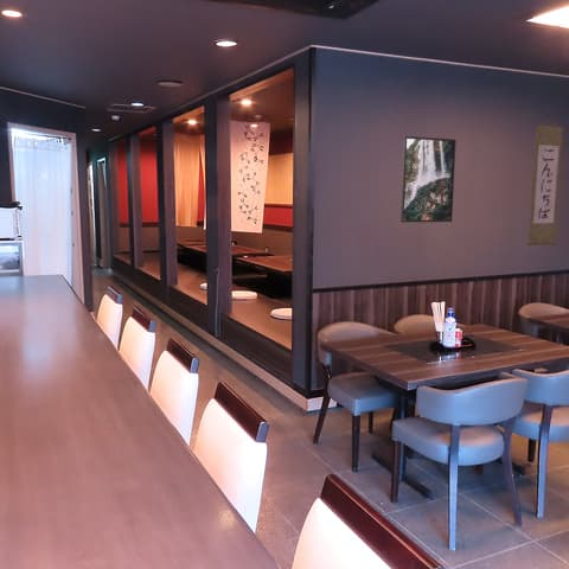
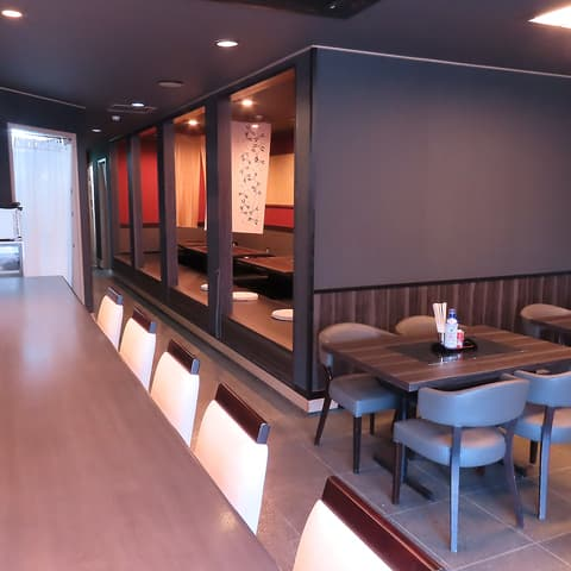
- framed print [399,135,458,223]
- wall scroll [526,121,564,247]
